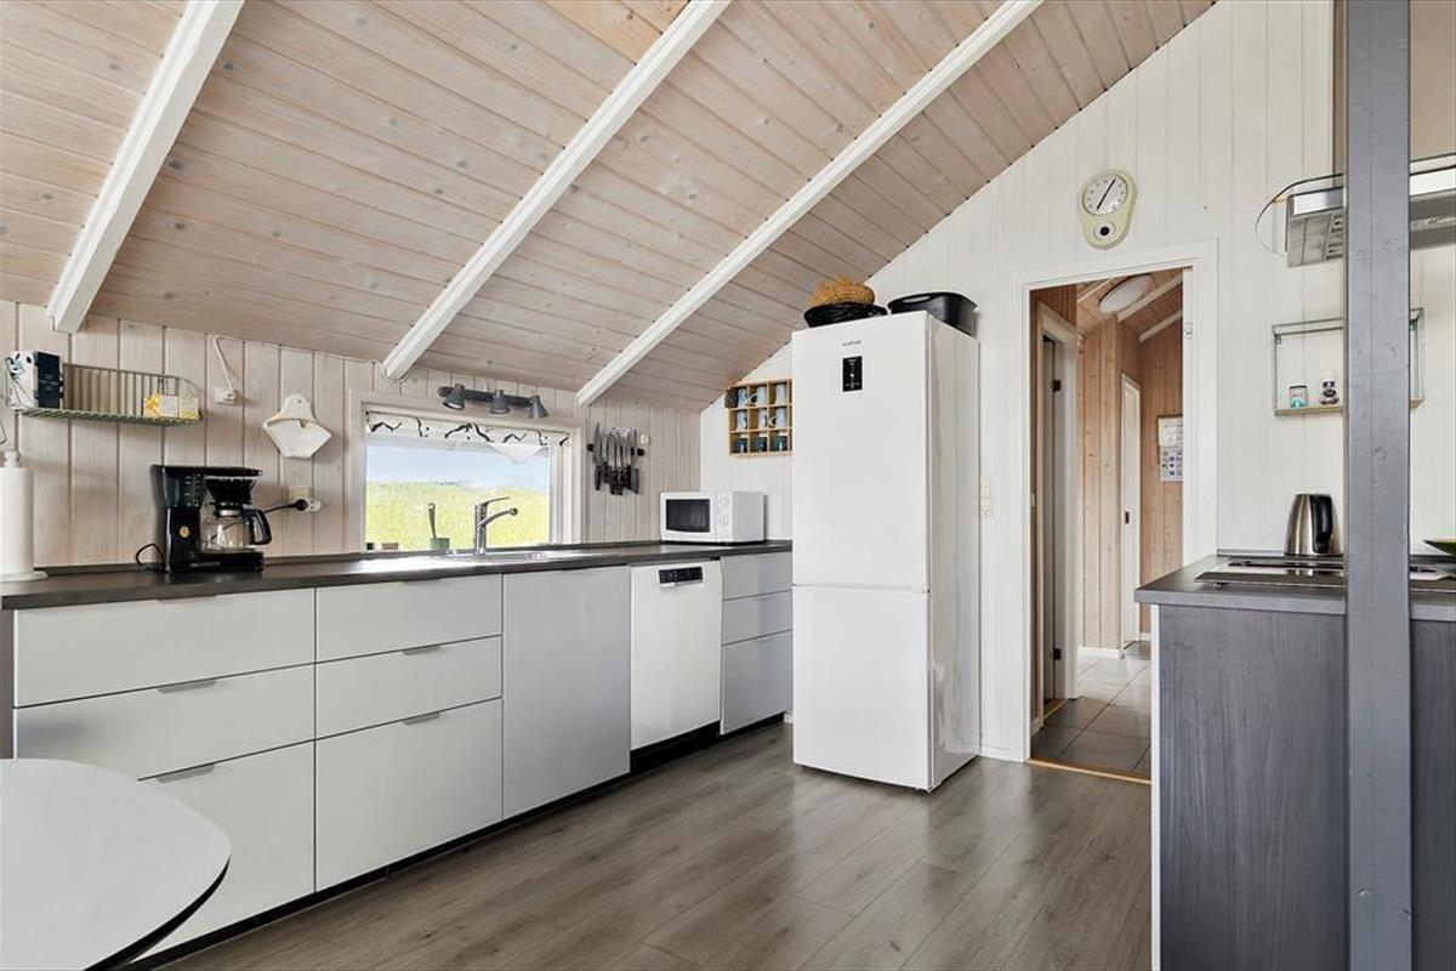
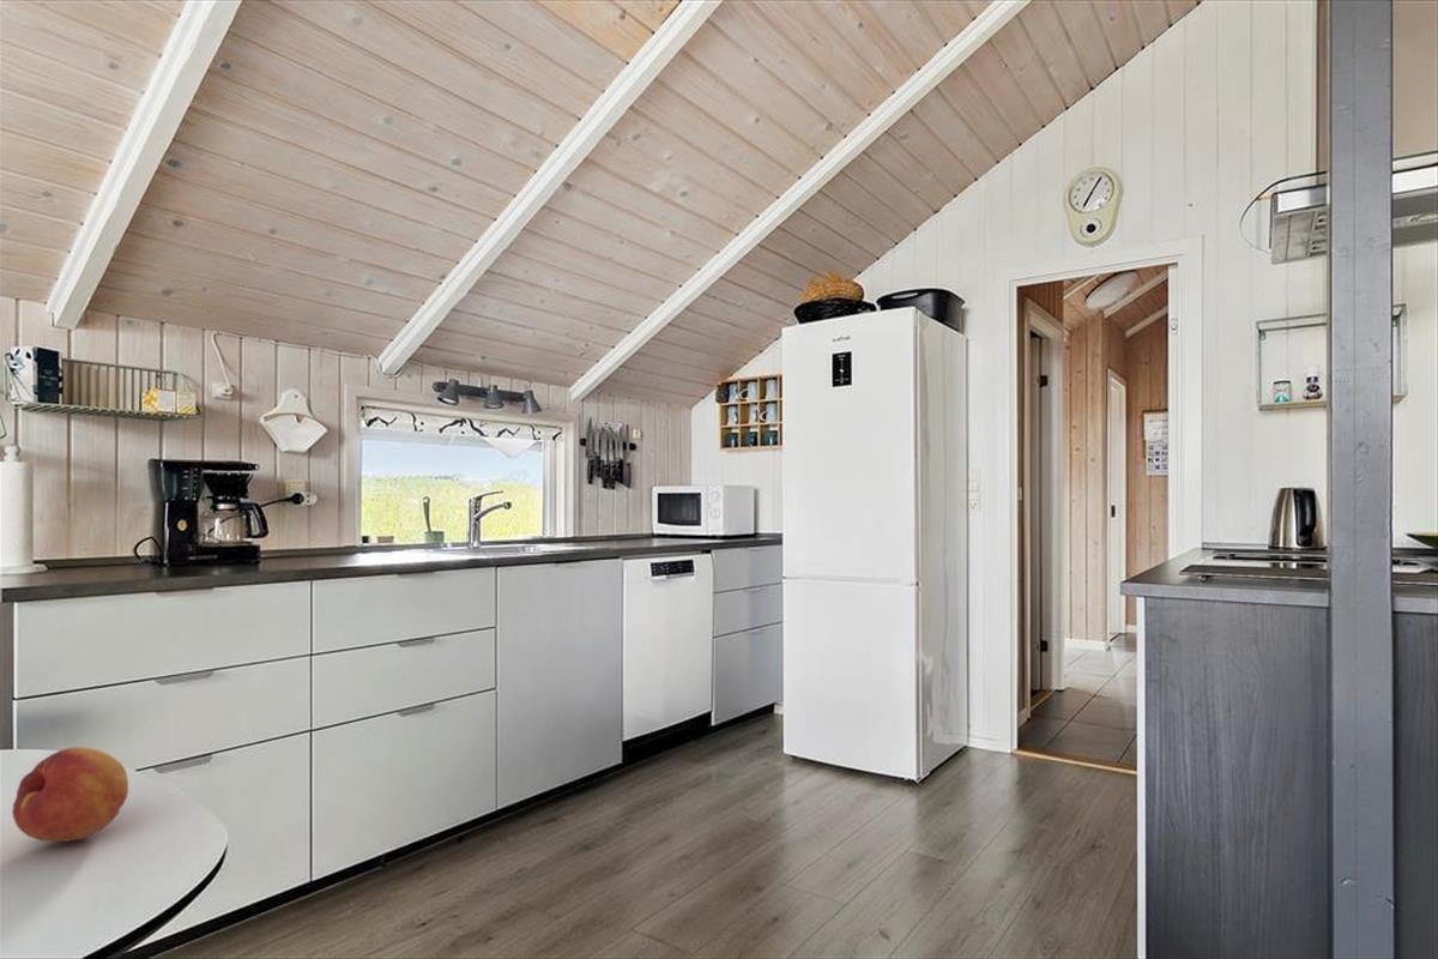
+ fruit [11,746,129,843]
